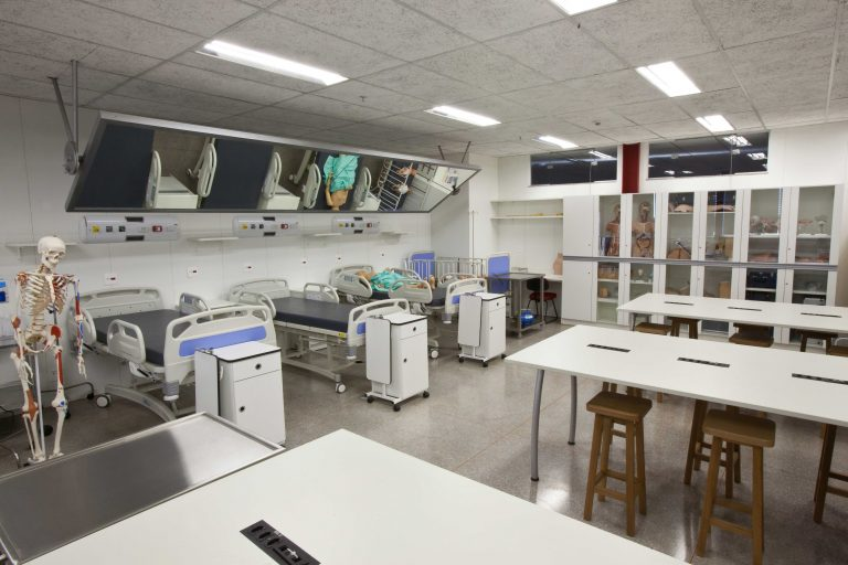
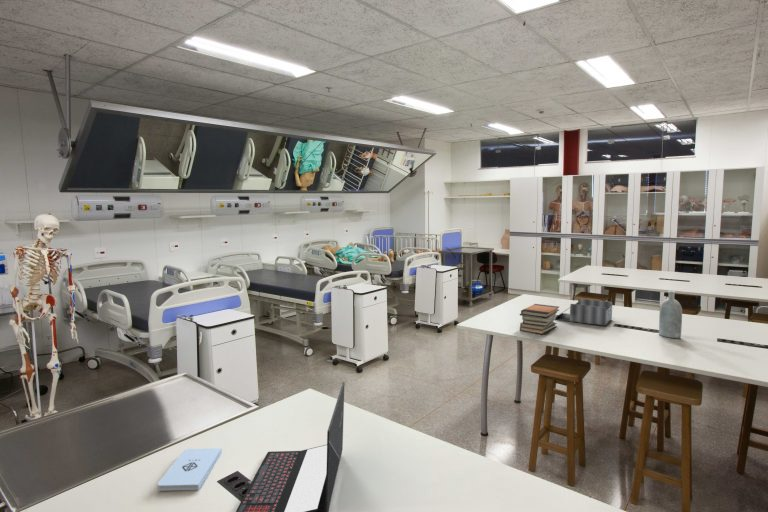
+ laptop [235,381,346,512]
+ desk organizer [555,298,613,327]
+ notepad [157,447,223,492]
+ bottle [658,290,683,339]
+ book stack [519,303,560,335]
